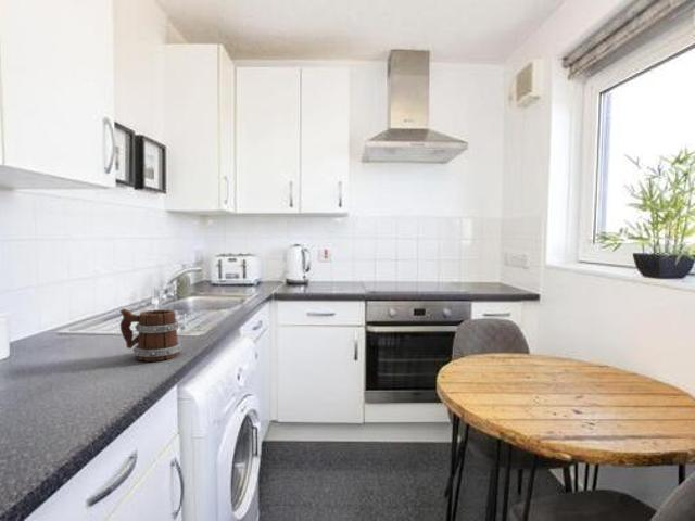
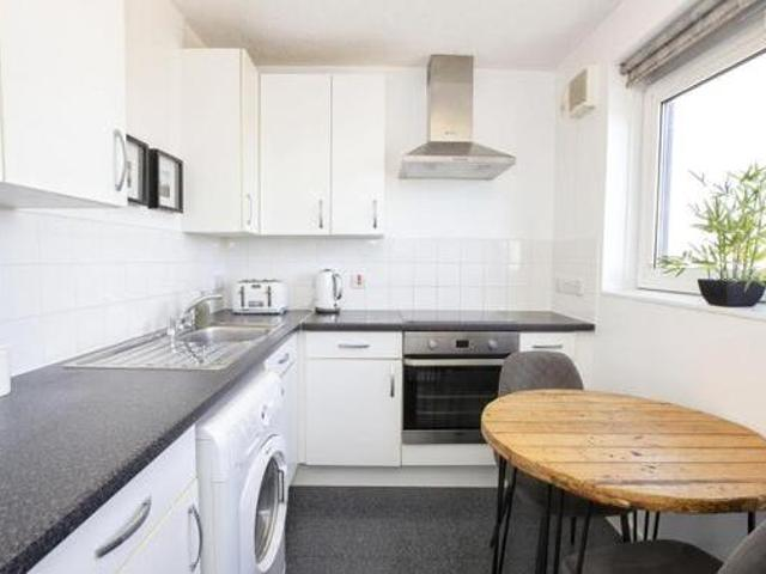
- mug [118,307,182,363]
